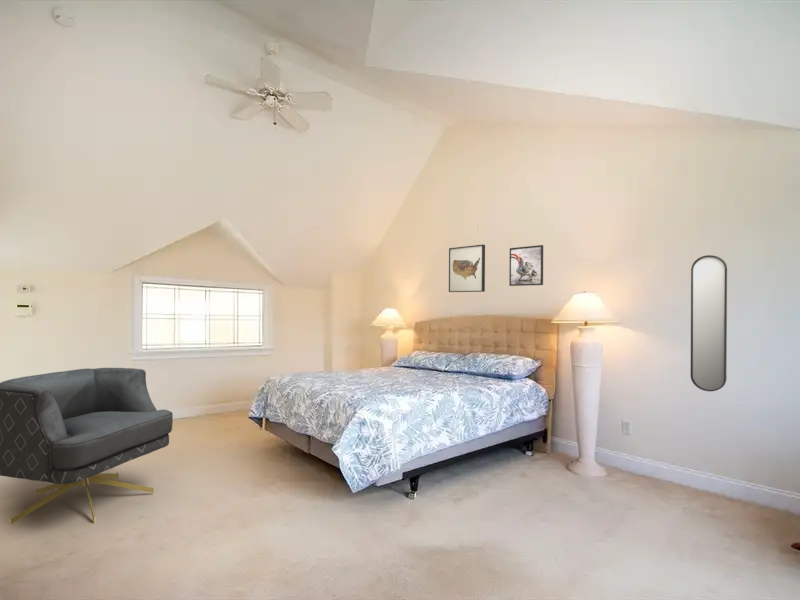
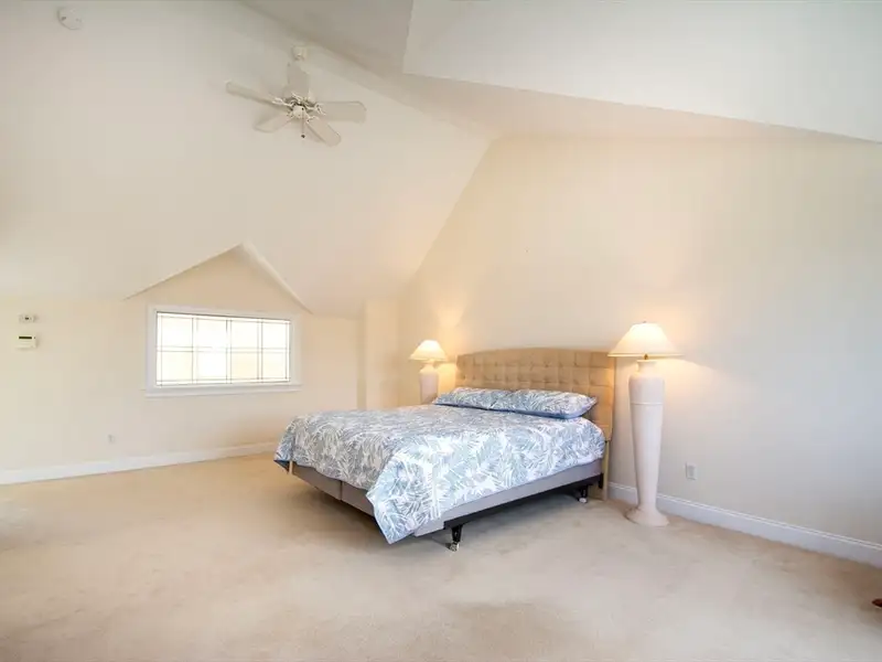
- armchair [0,367,174,525]
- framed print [508,244,544,287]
- wall art [448,244,486,293]
- home mirror [690,254,728,392]
